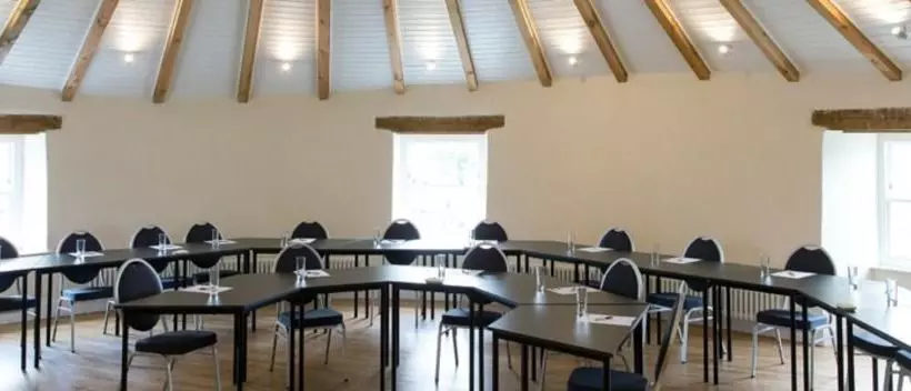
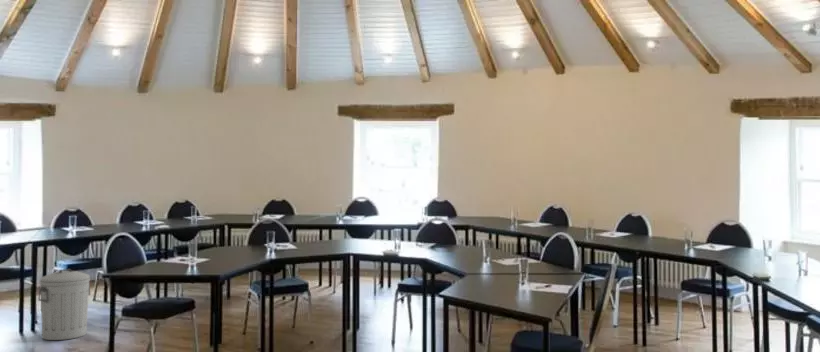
+ trash can [37,268,91,341]
